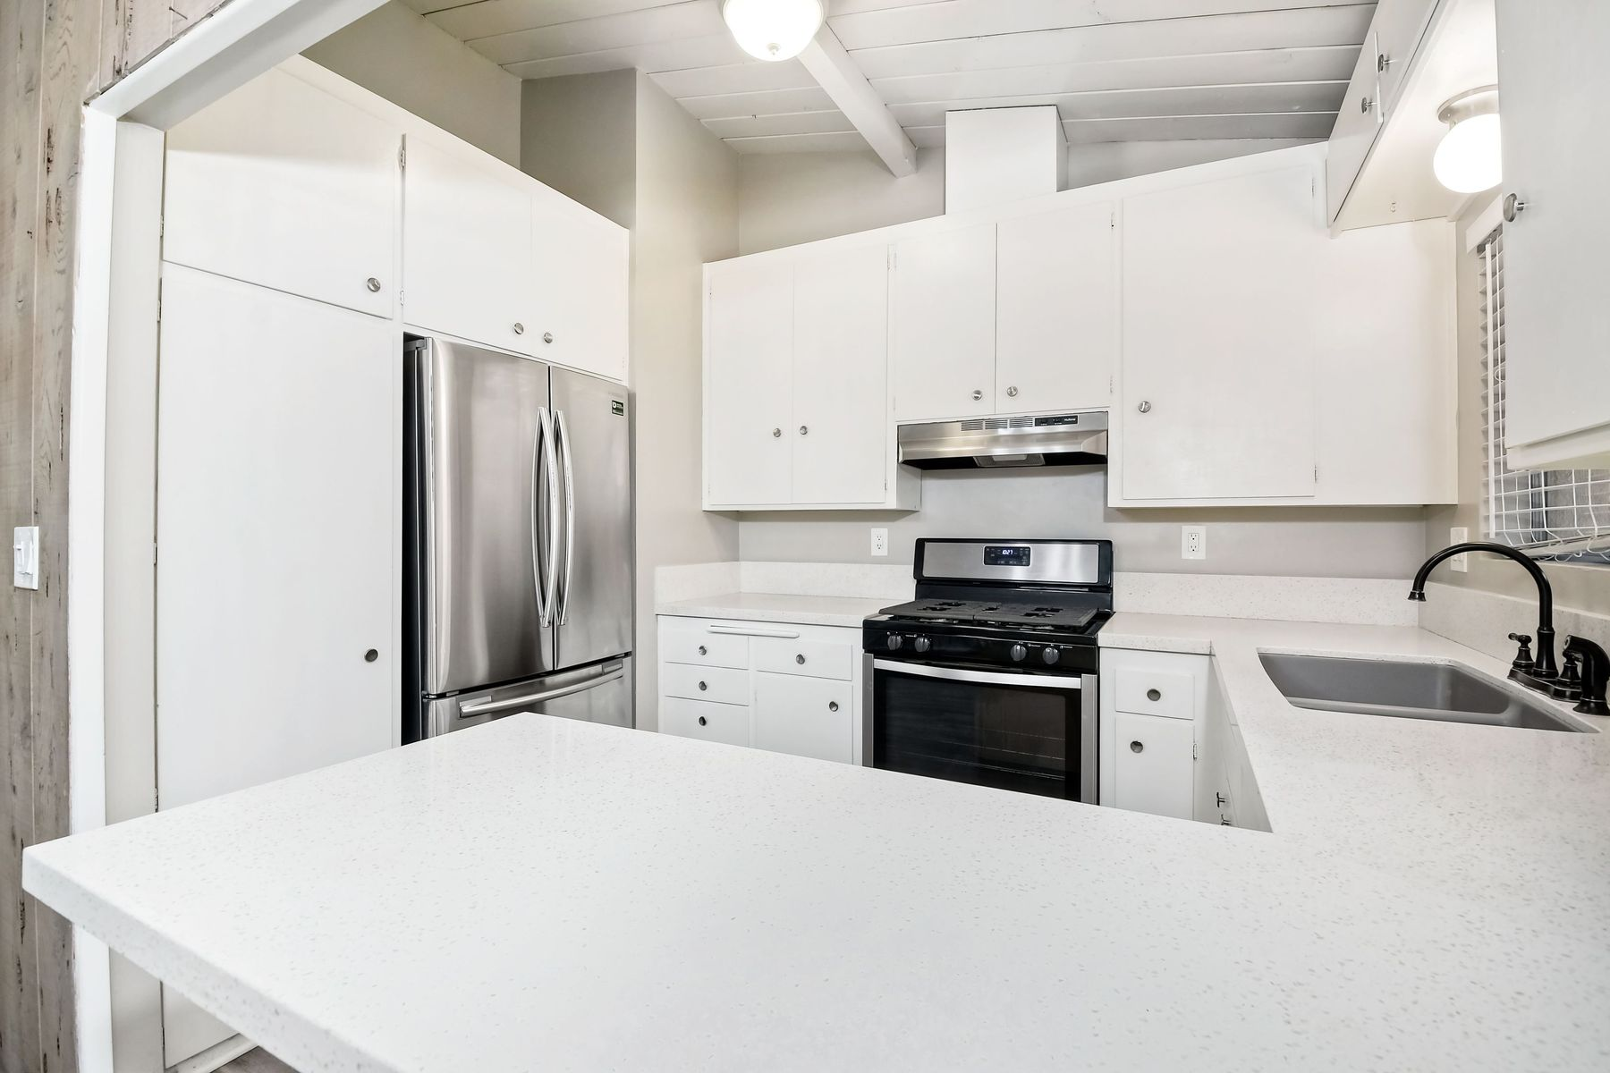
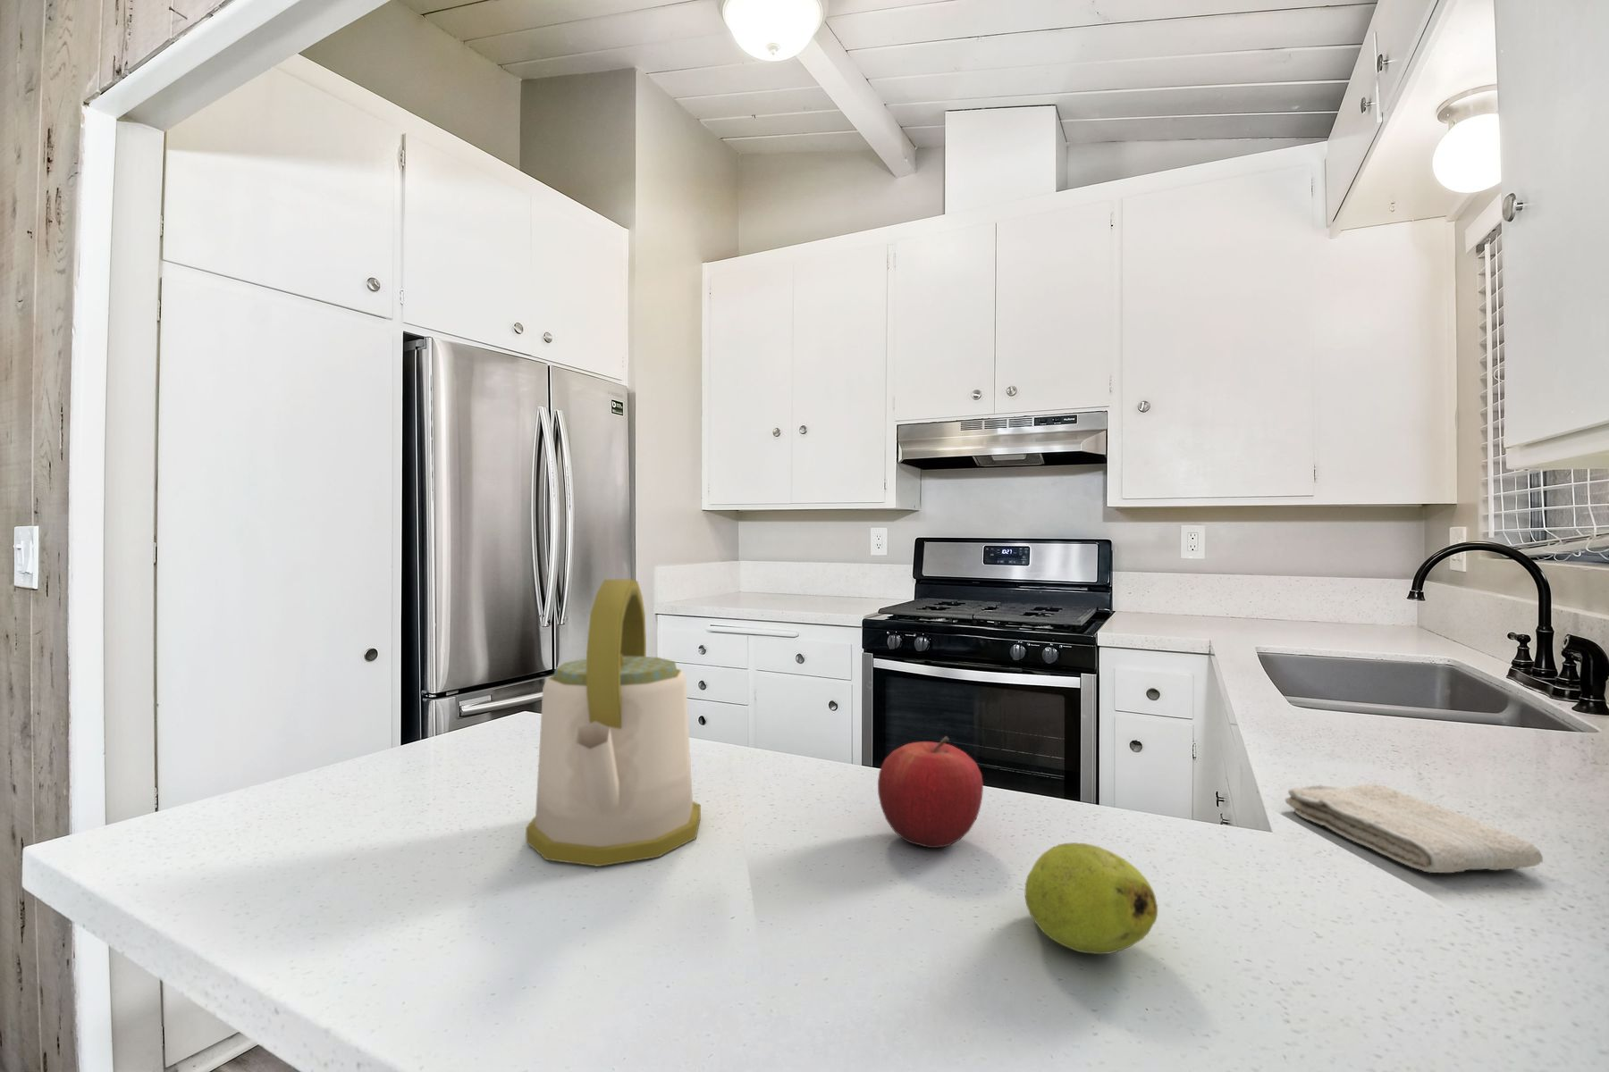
+ fruit [1025,841,1159,955]
+ kettle [524,579,702,867]
+ fruit [876,736,984,848]
+ washcloth [1283,784,1543,873]
